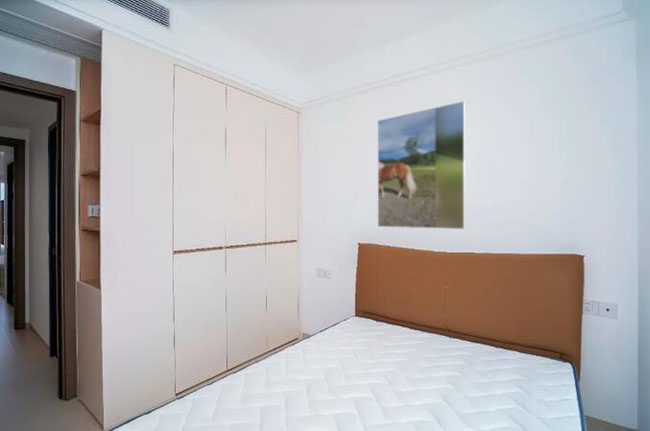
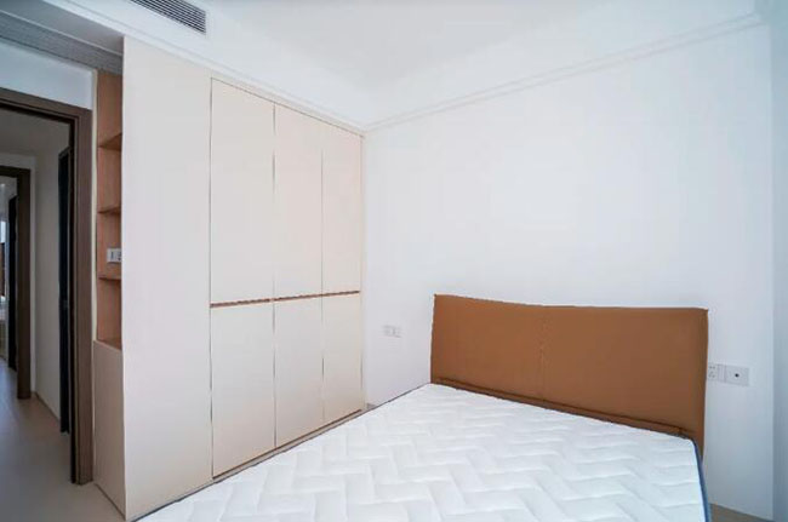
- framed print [377,100,466,230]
